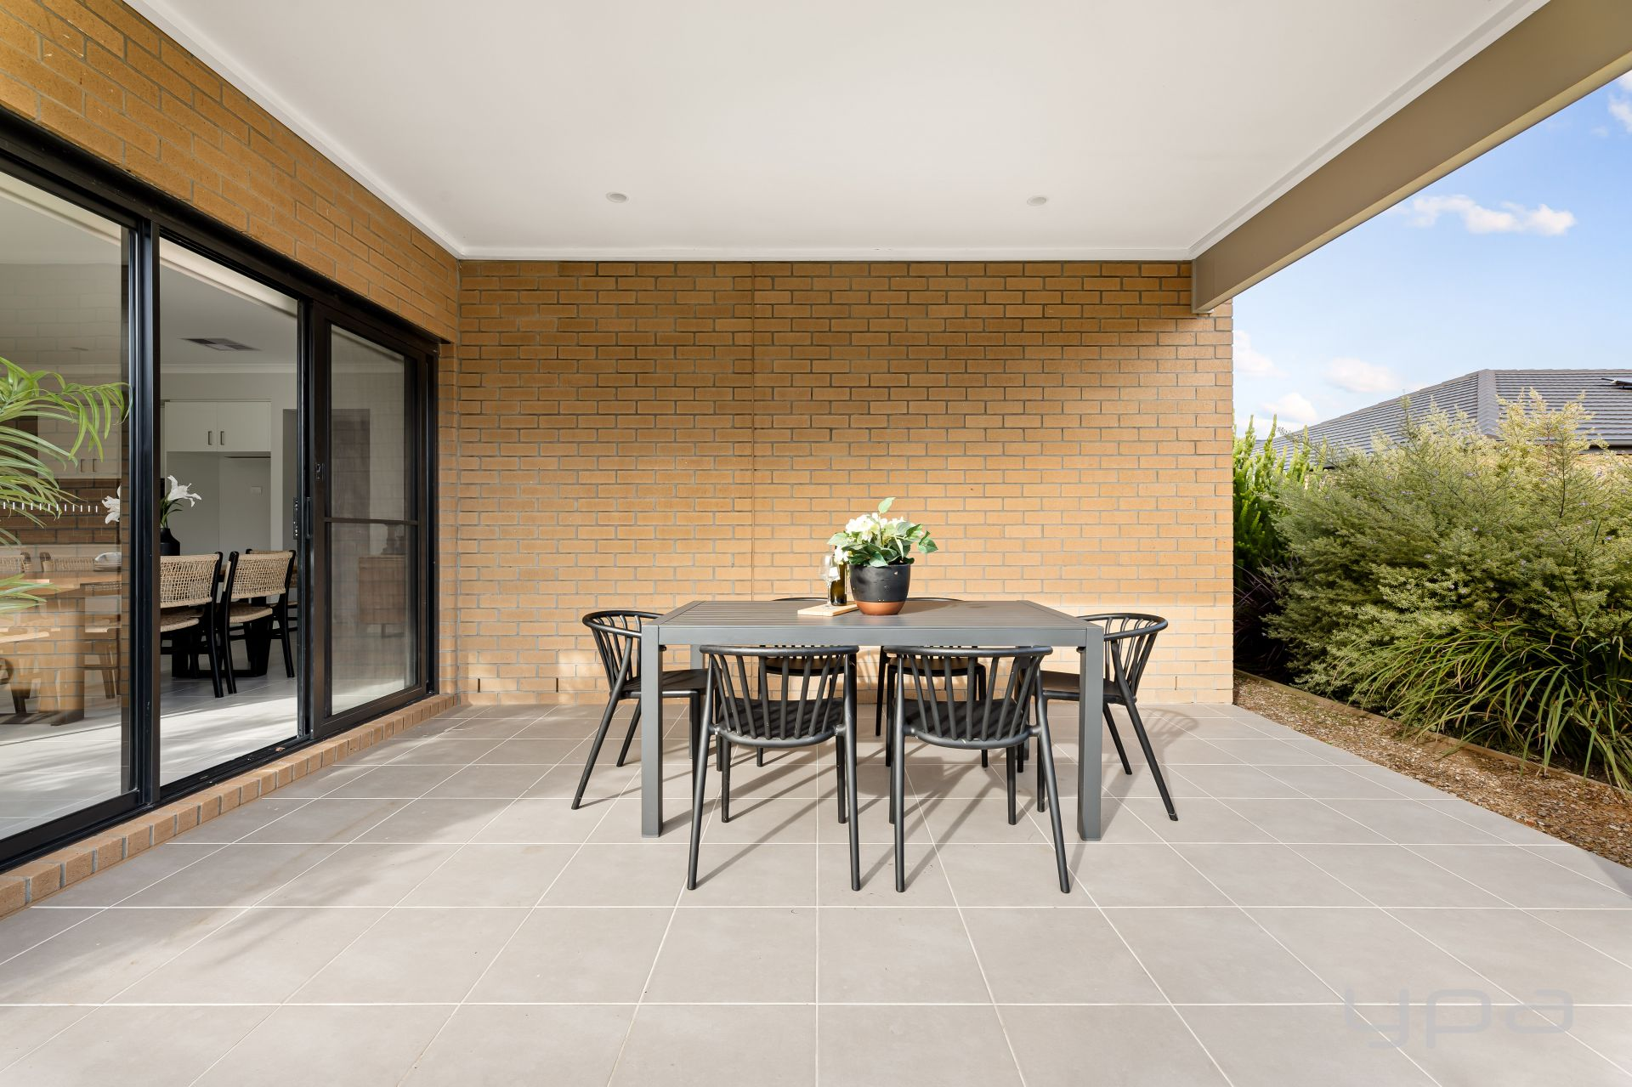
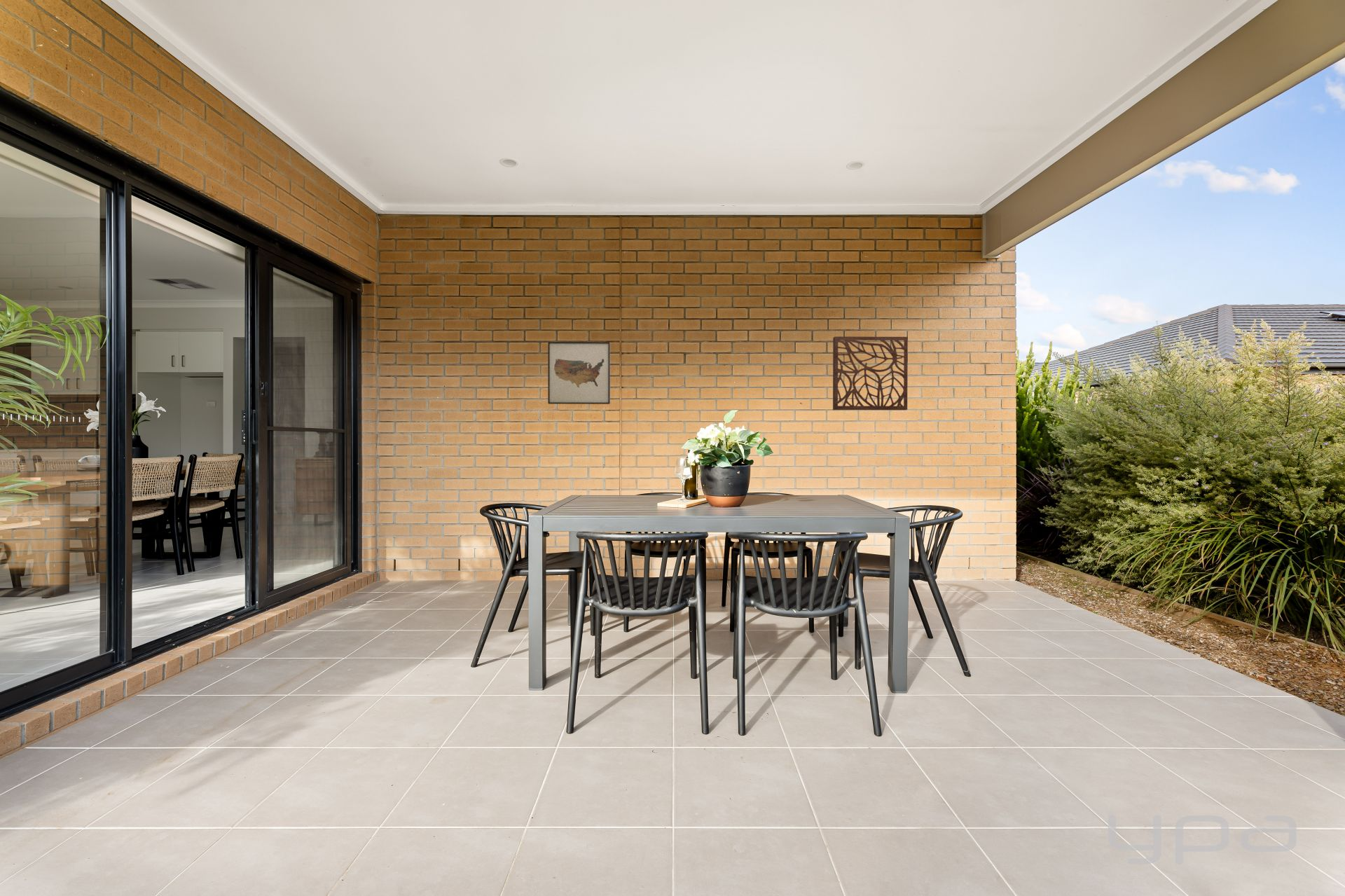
+ wall art [547,341,611,405]
+ decorative wall panel [832,336,909,411]
